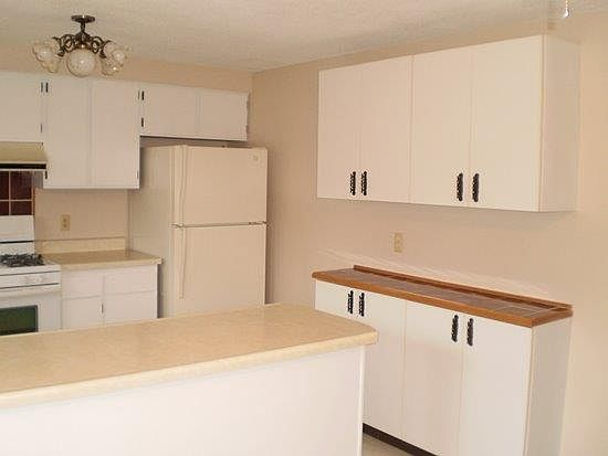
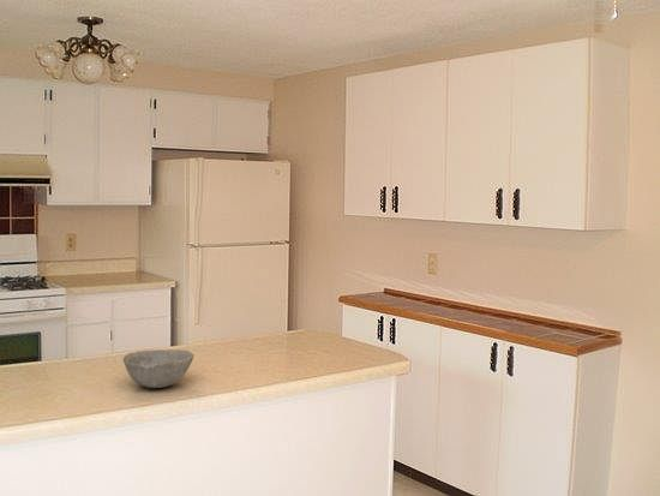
+ bowl [122,348,194,389]
